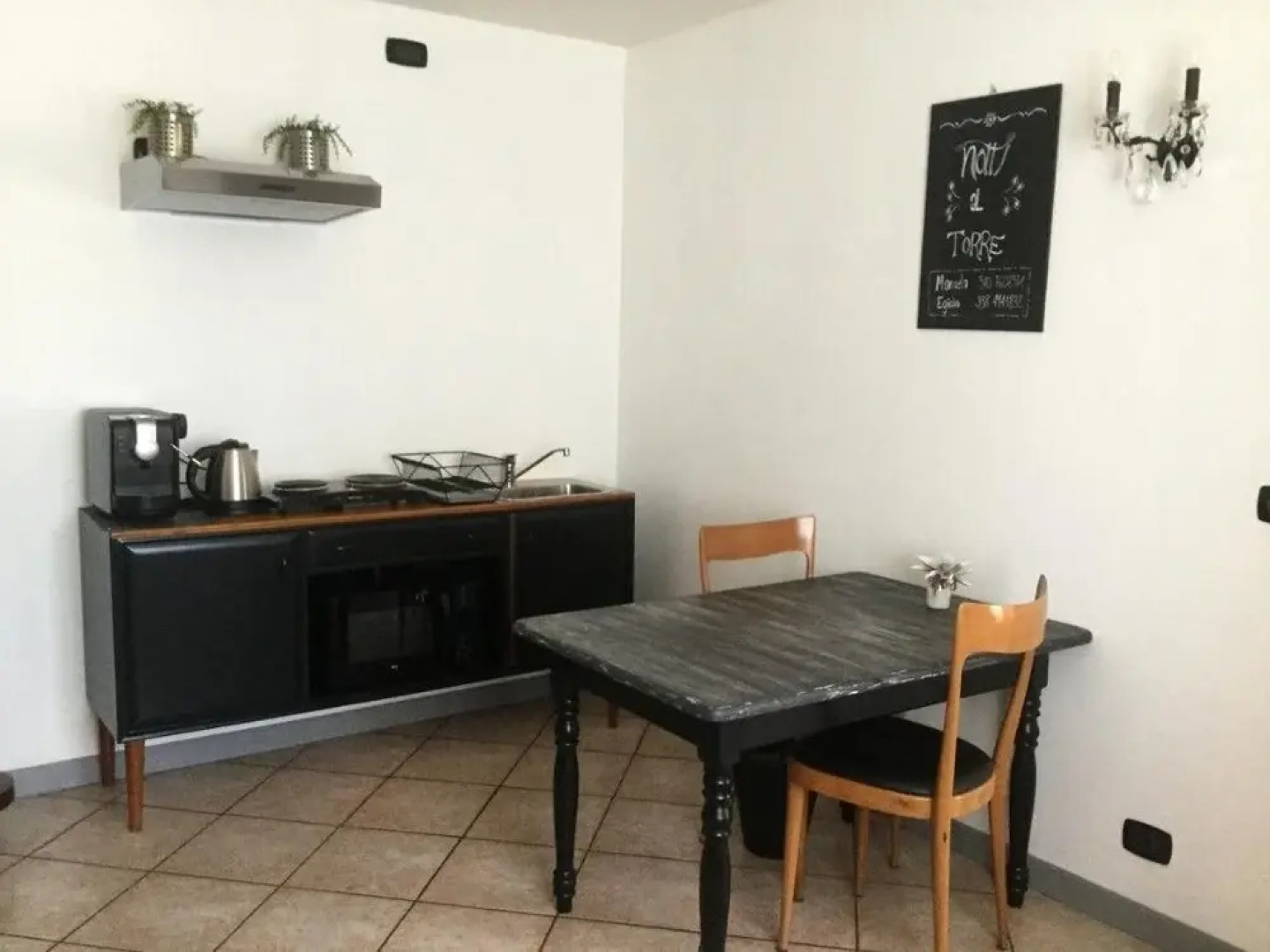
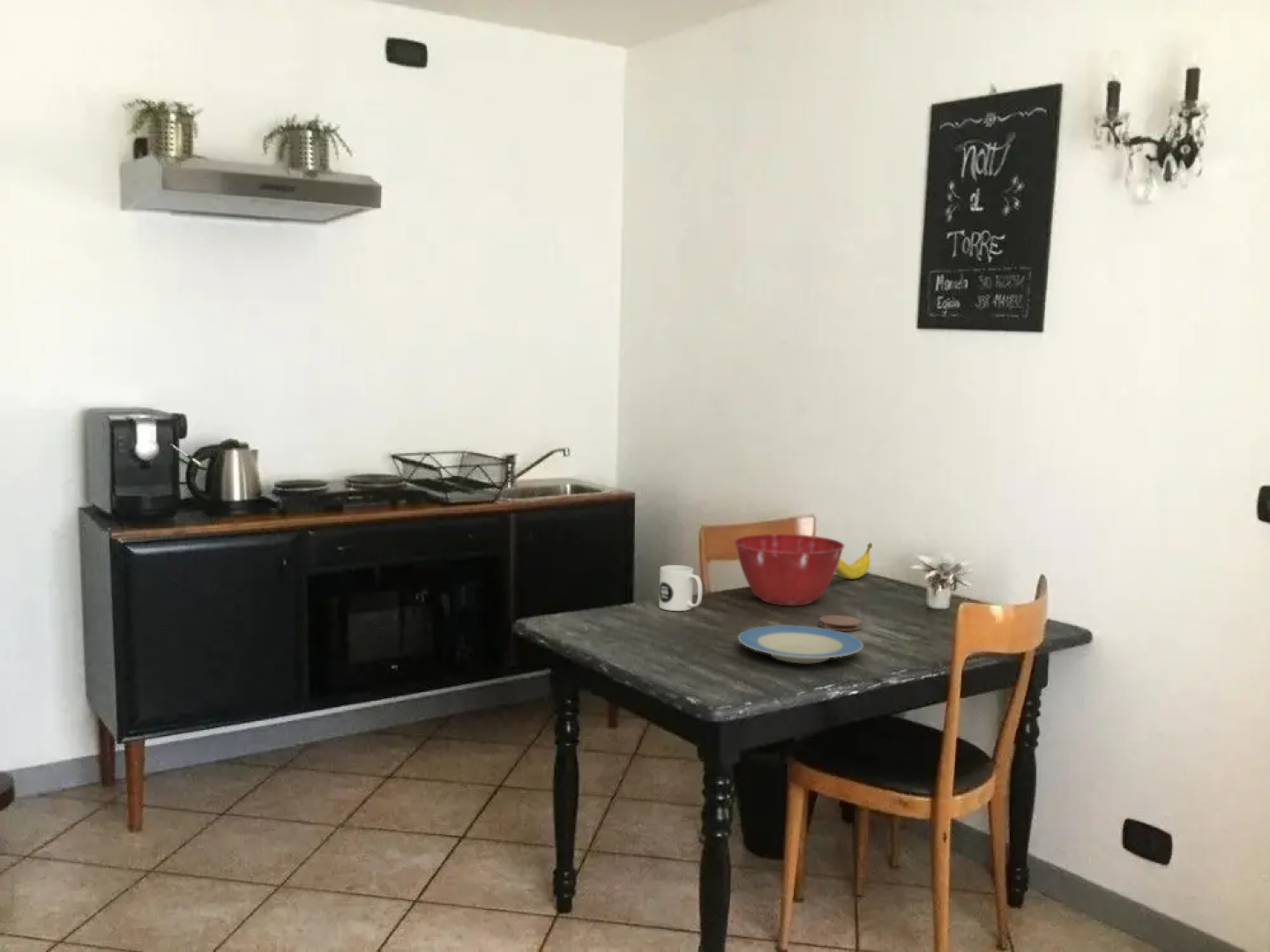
+ plate [737,625,864,664]
+ coaster [818,614,863,632]
+ banana [835,542,873,580]
+ mixing bowl [733,533,846,606]
+ mug [658,564,703,612]
